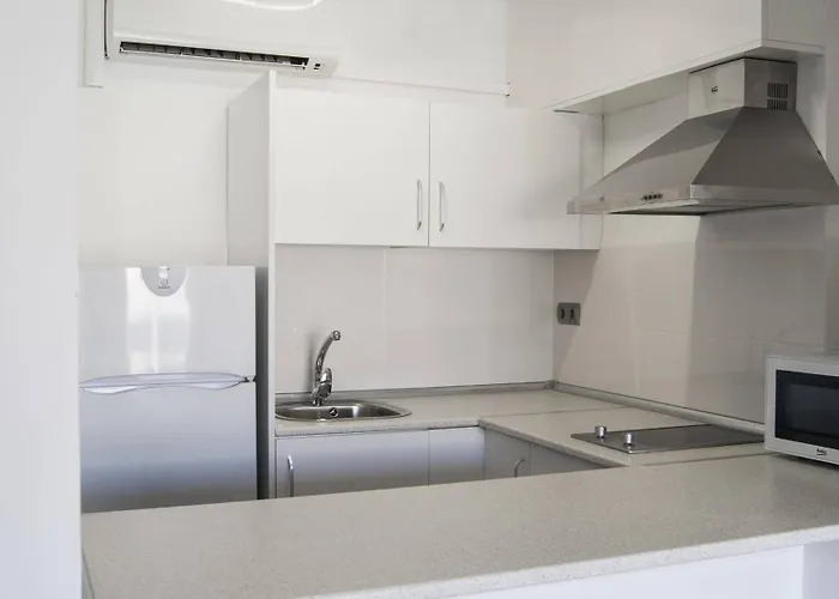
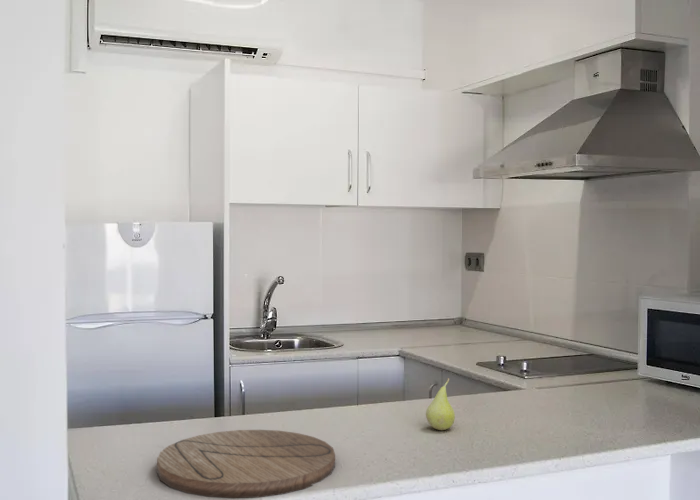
+ cutting board [156,429,336,499]
+ fruit [425,377,456,431]
